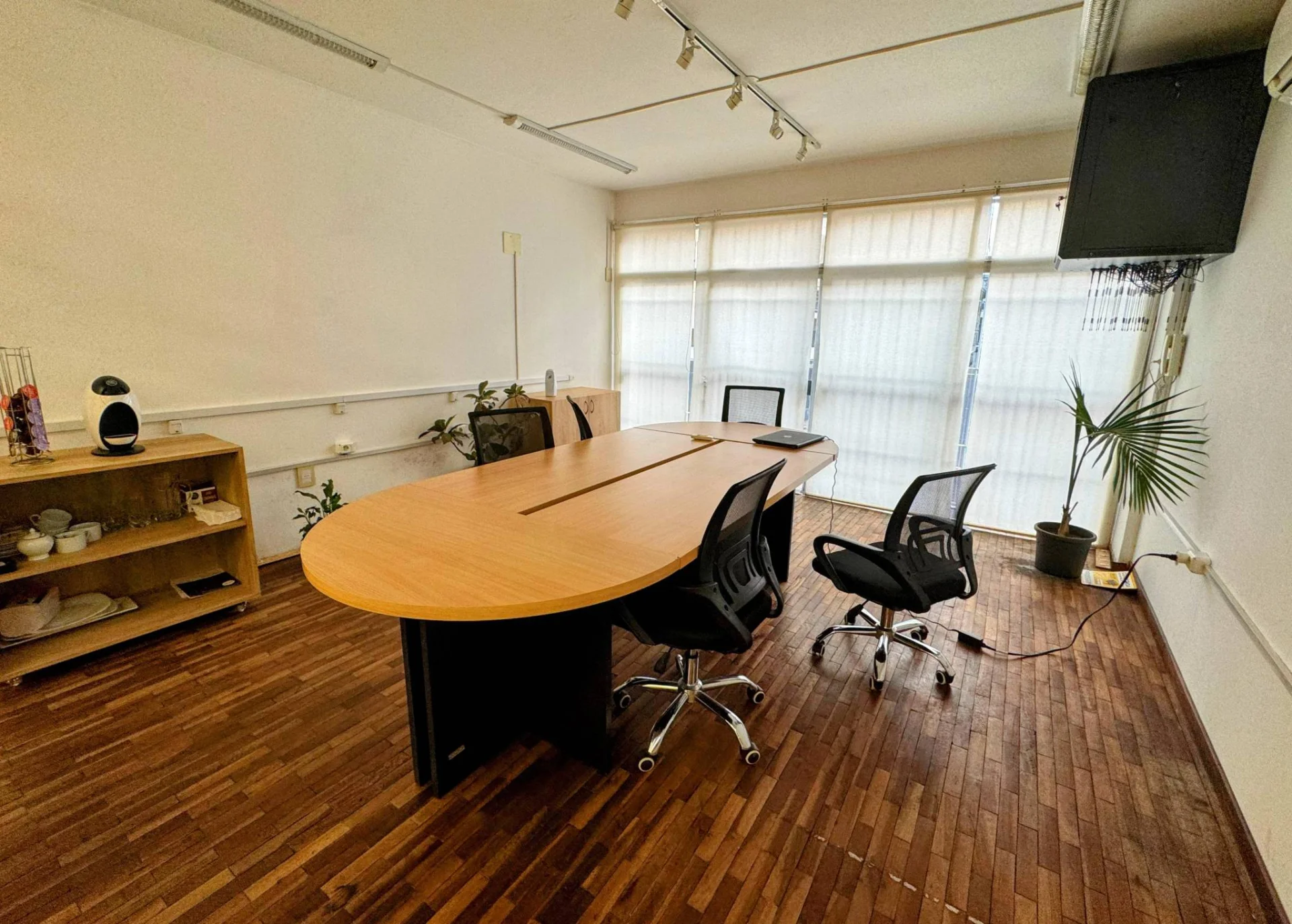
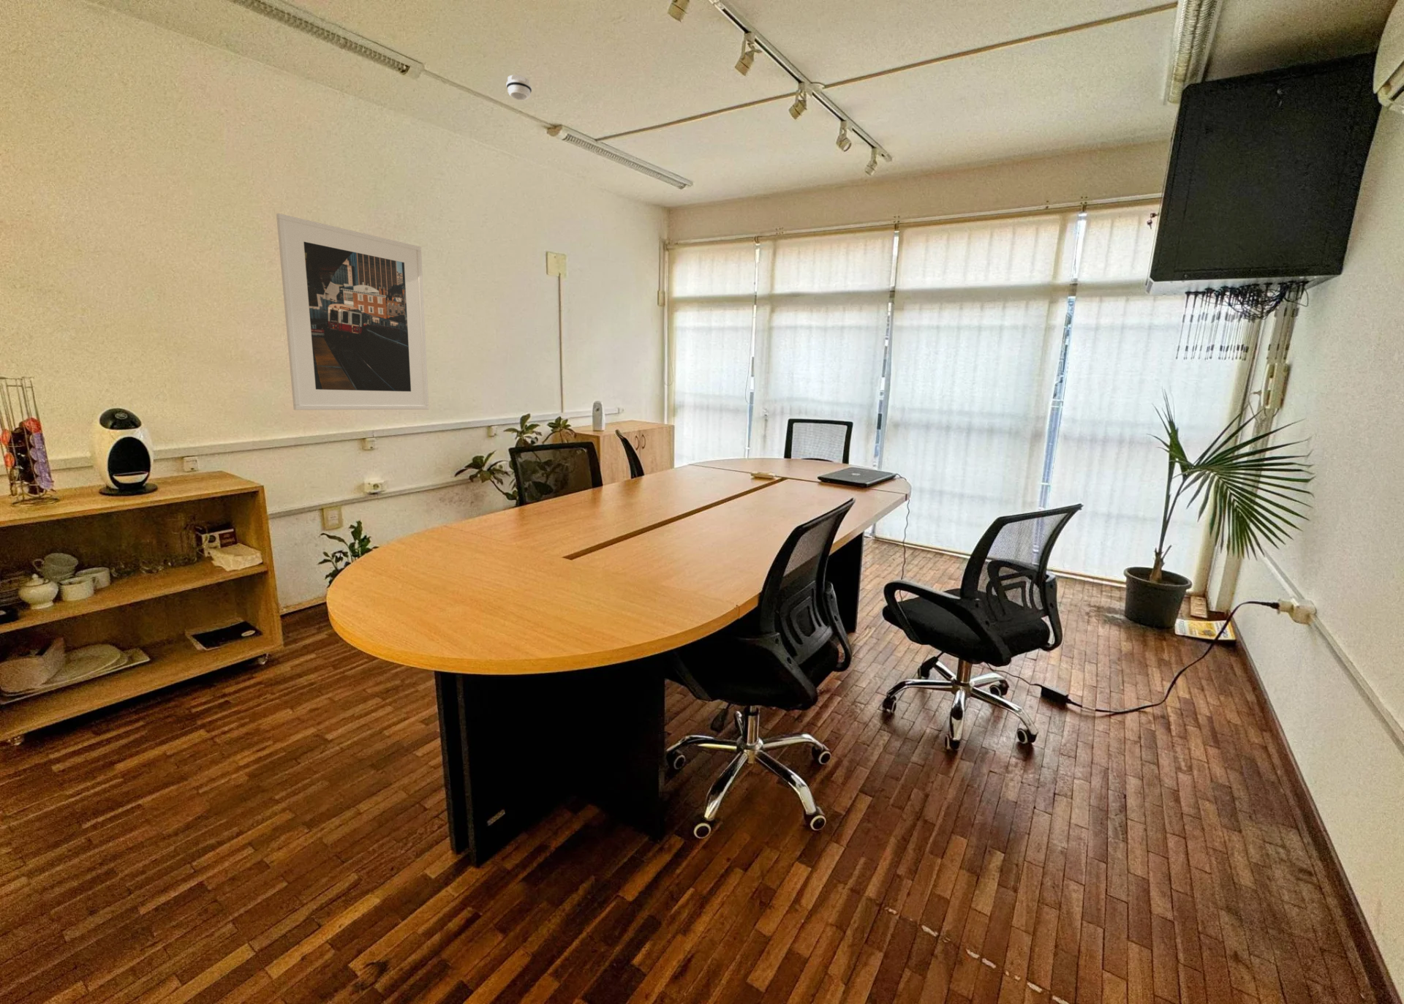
+ smoke detector [505,75,532,101]
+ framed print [276,213,429,411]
